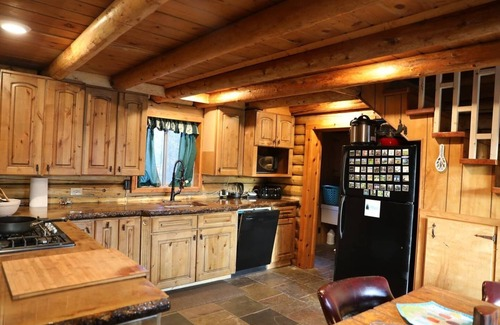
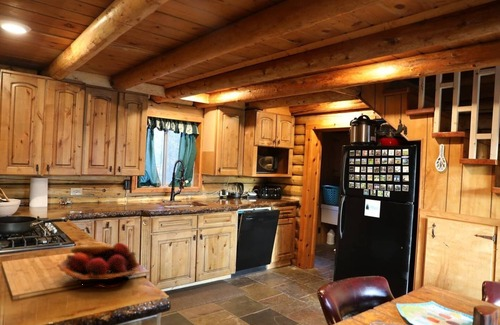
+ fruit basket [55,242,141,289]
